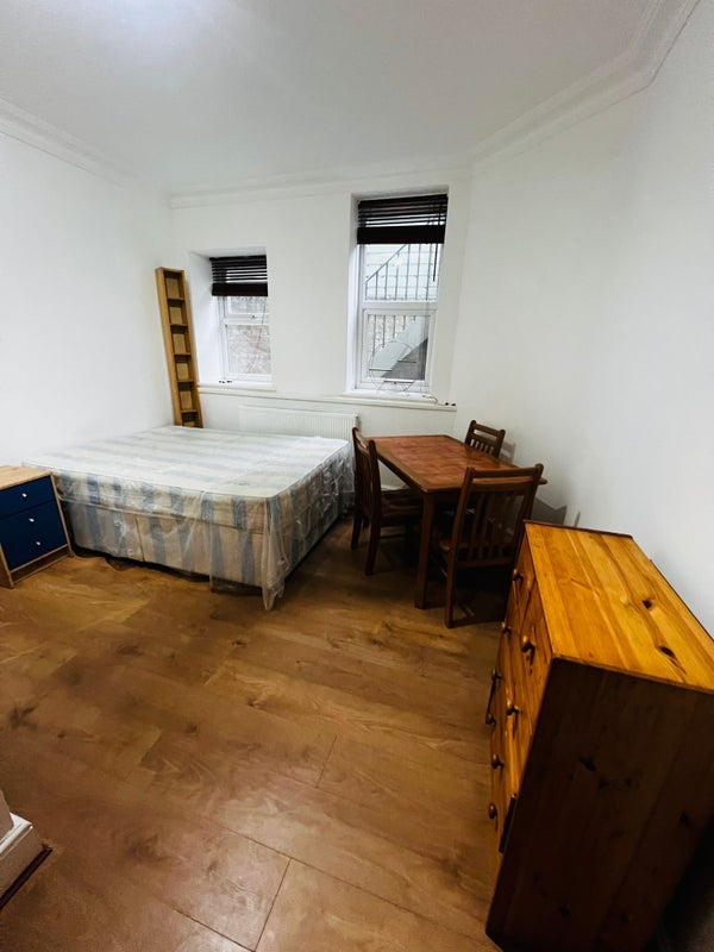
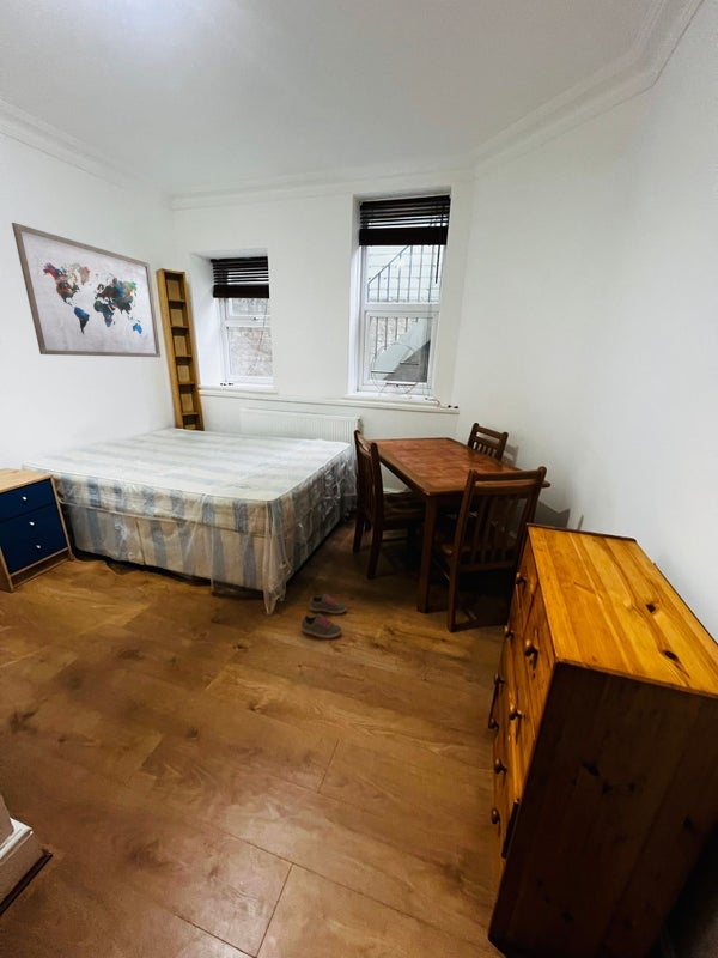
+ shoe [300,593,348,639]
+ wall art [11,222,162,358]
